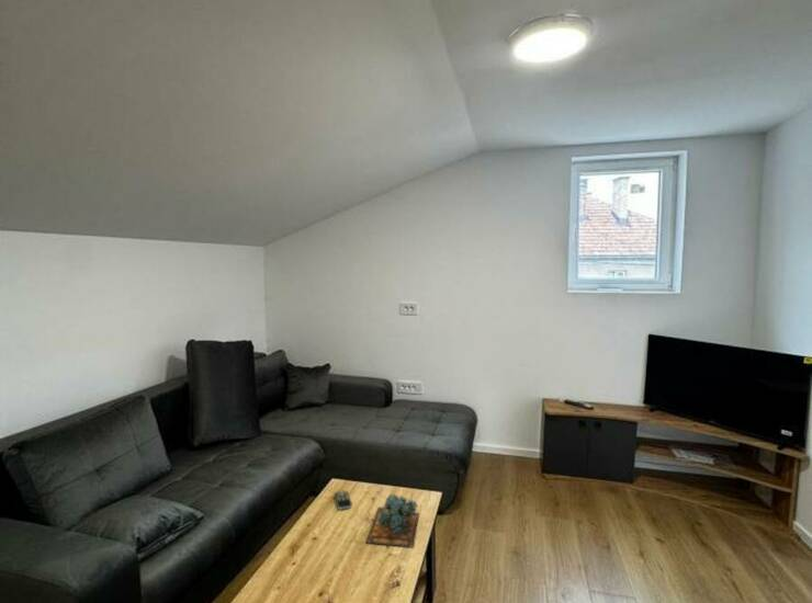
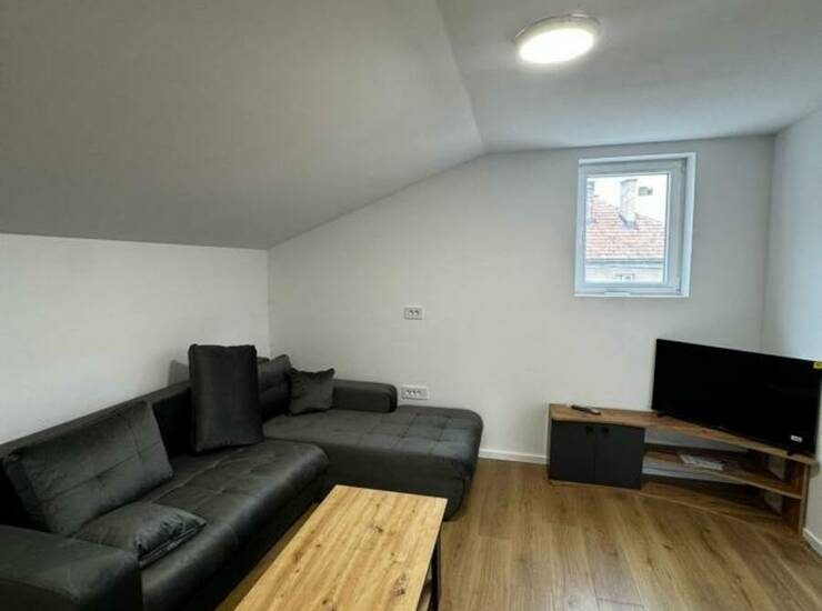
- succulent plant [365,493,420,548]
- remote control [334,489,353,511]
